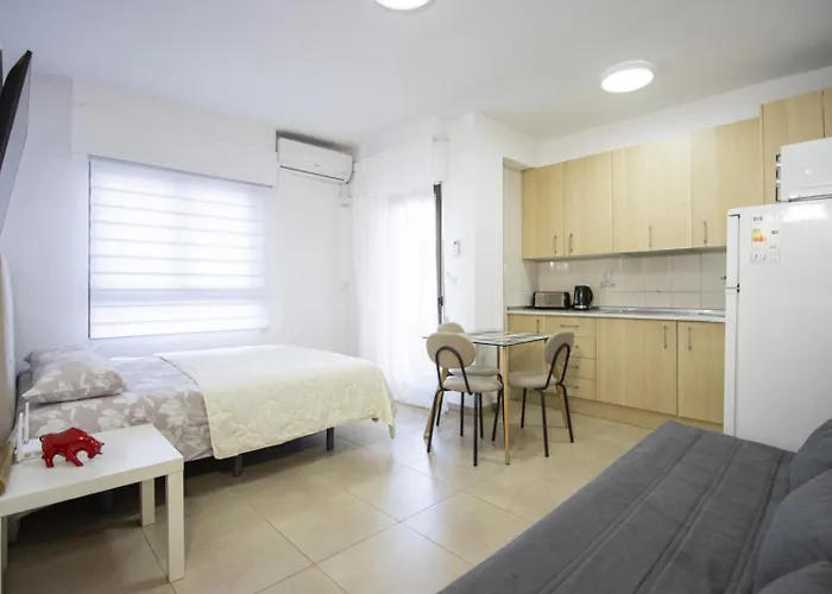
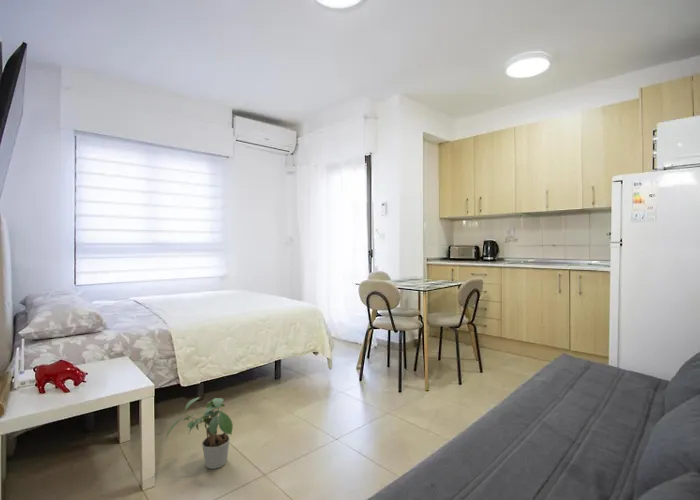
+ potted plant [165,396,234,470]
